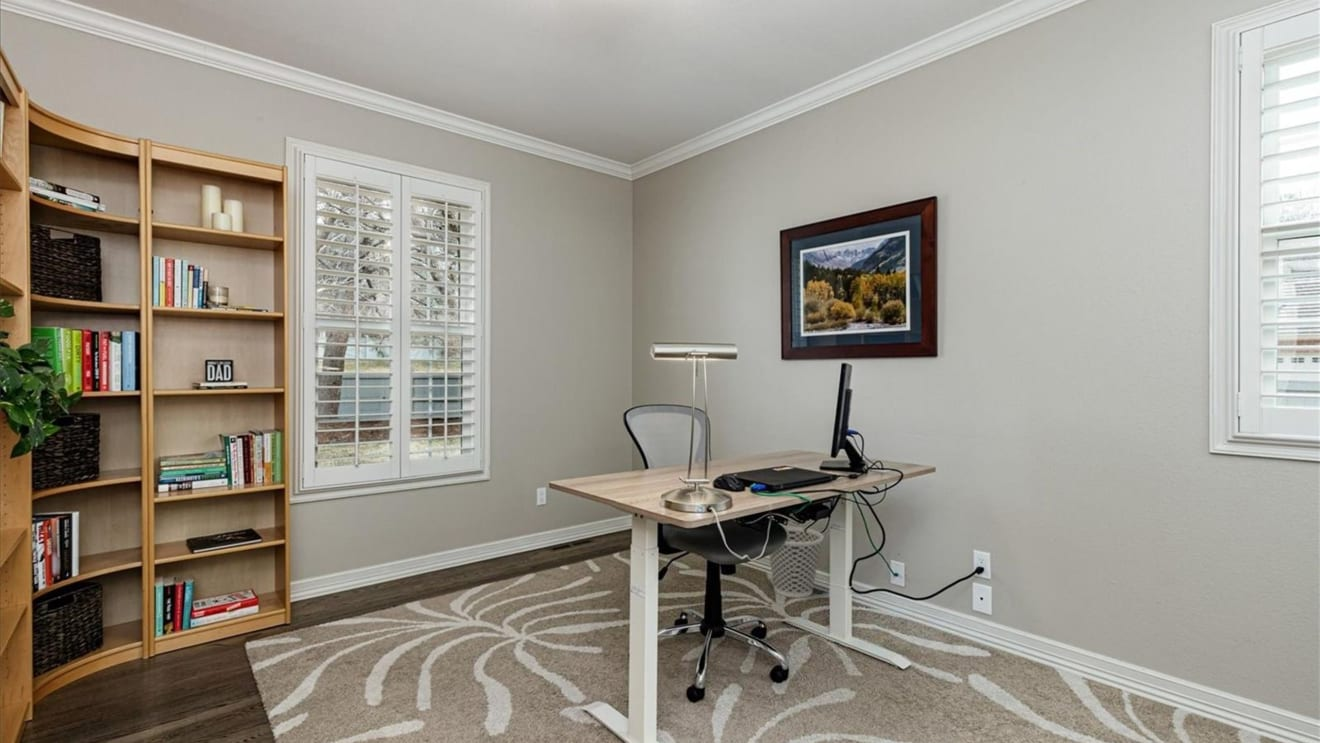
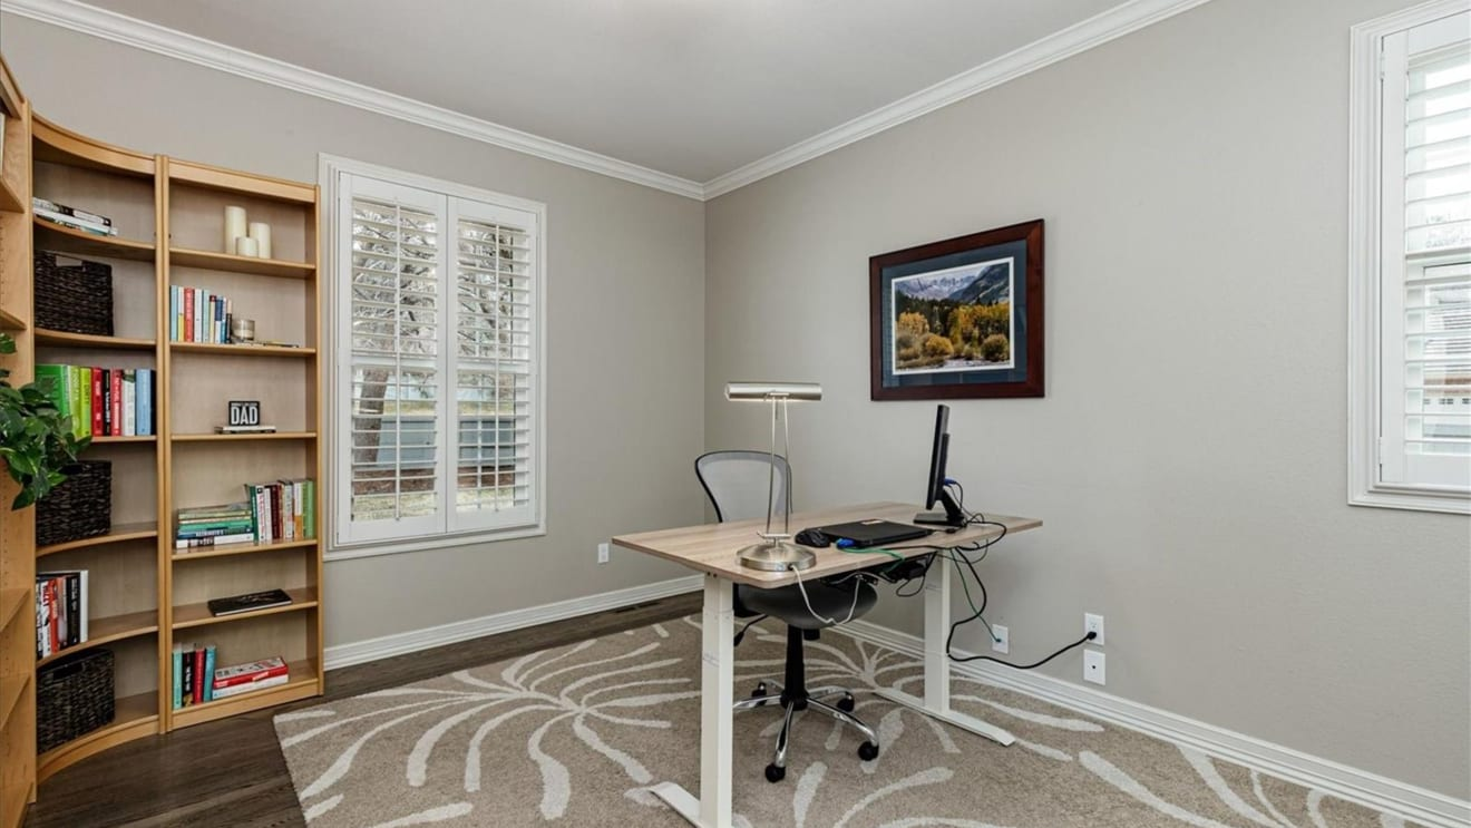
- wastebasket [768,526,824,599]
